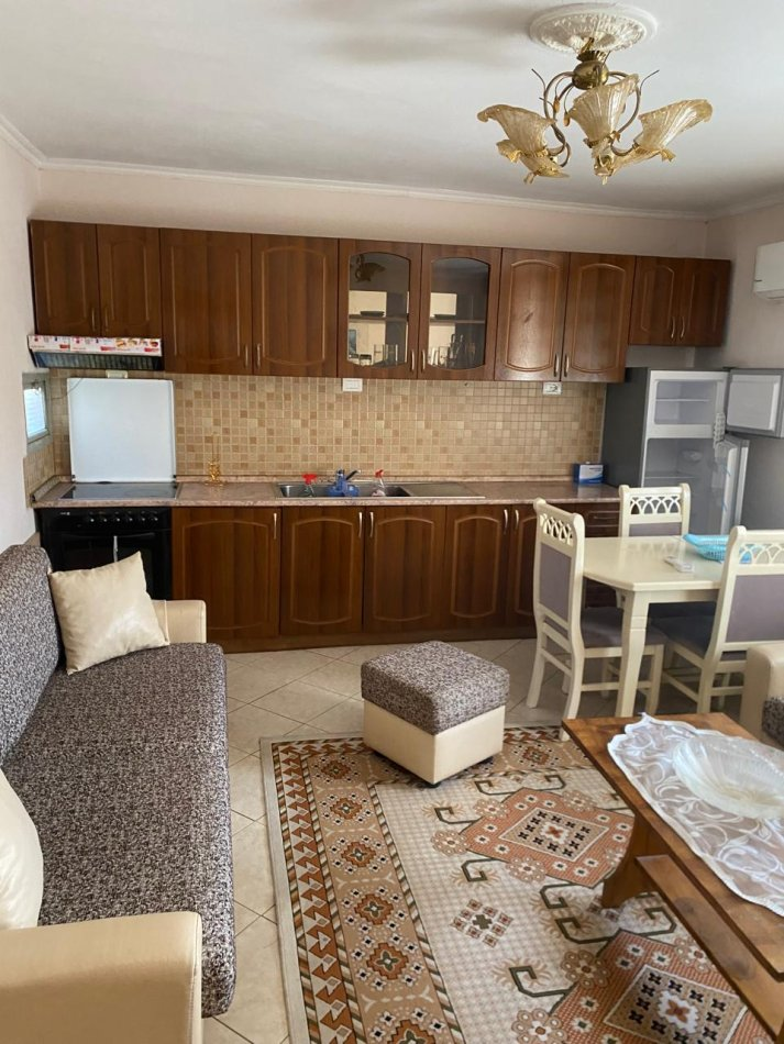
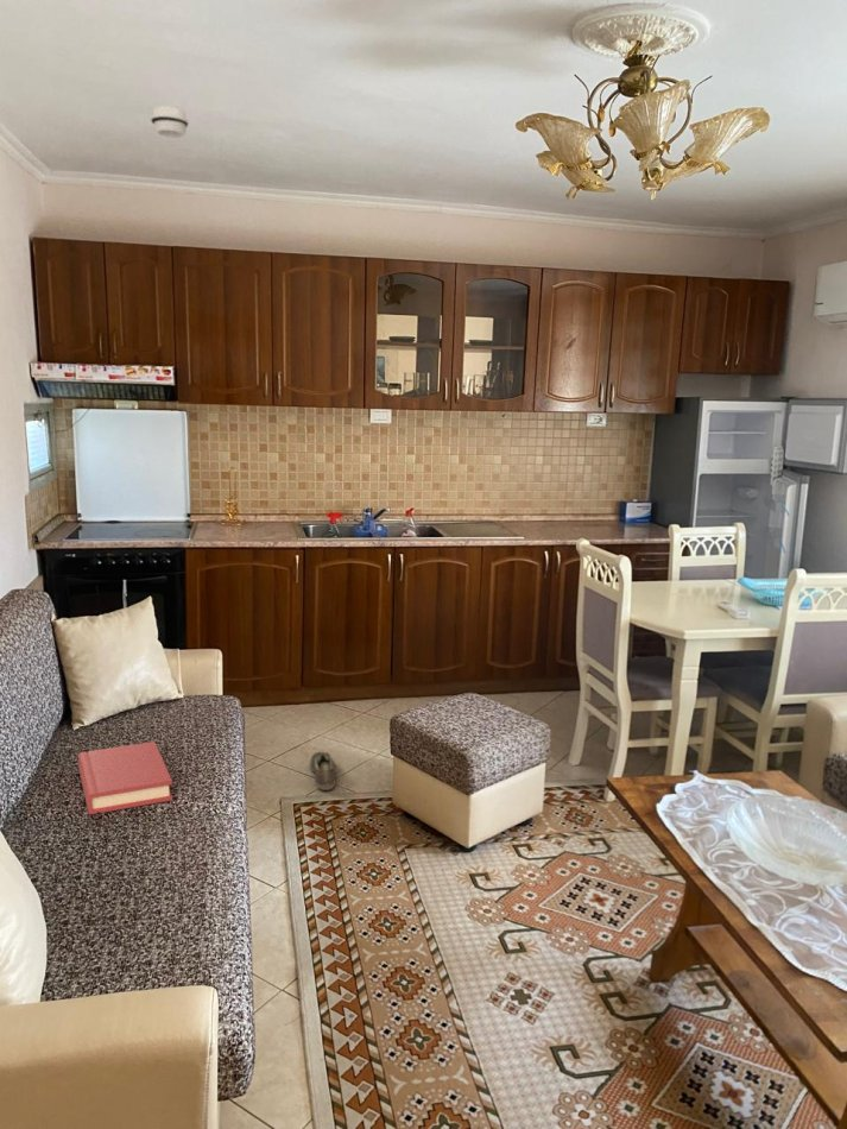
+ smoke detector [150,105,190,139]
+ hardback book [77,740,173,815]
+ sneaker [309,751,337,791]
